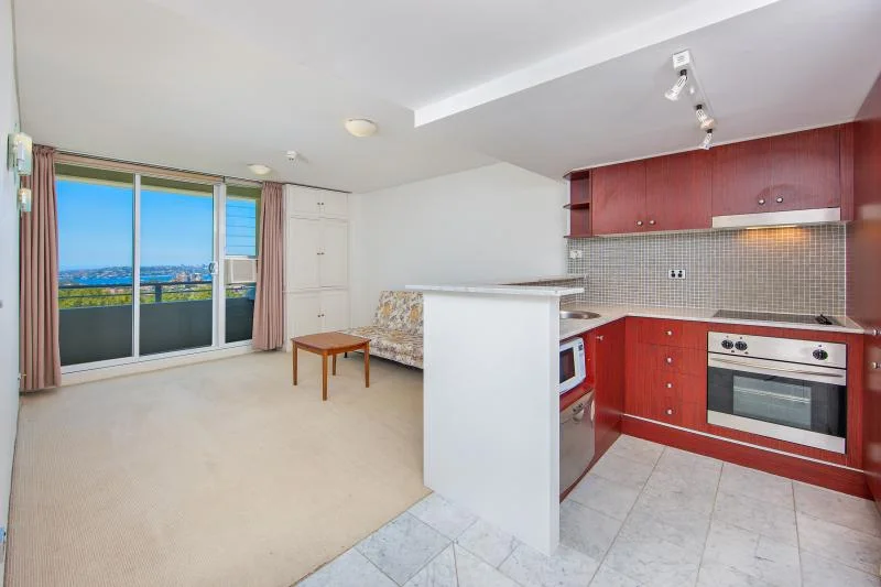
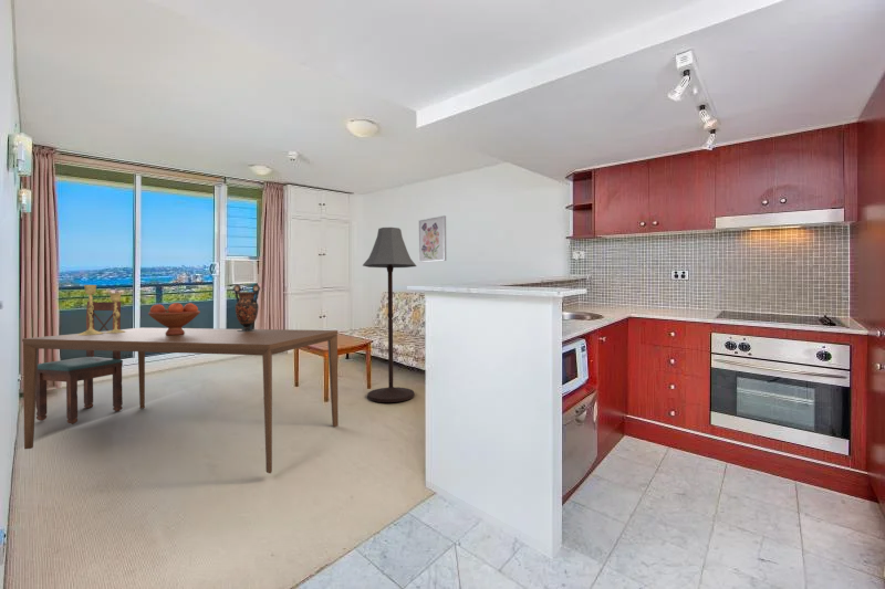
+ candlestick [77,284,125,335]
+ dining table [21,327,340,474]
+ floor lamp [362,227,417,403]
+ vase [232,284,261,332]
+ wall art [418,214,447,264]
+ dining chair [35,301,124,425]
+ fruit bowl [147,302,201,335]
